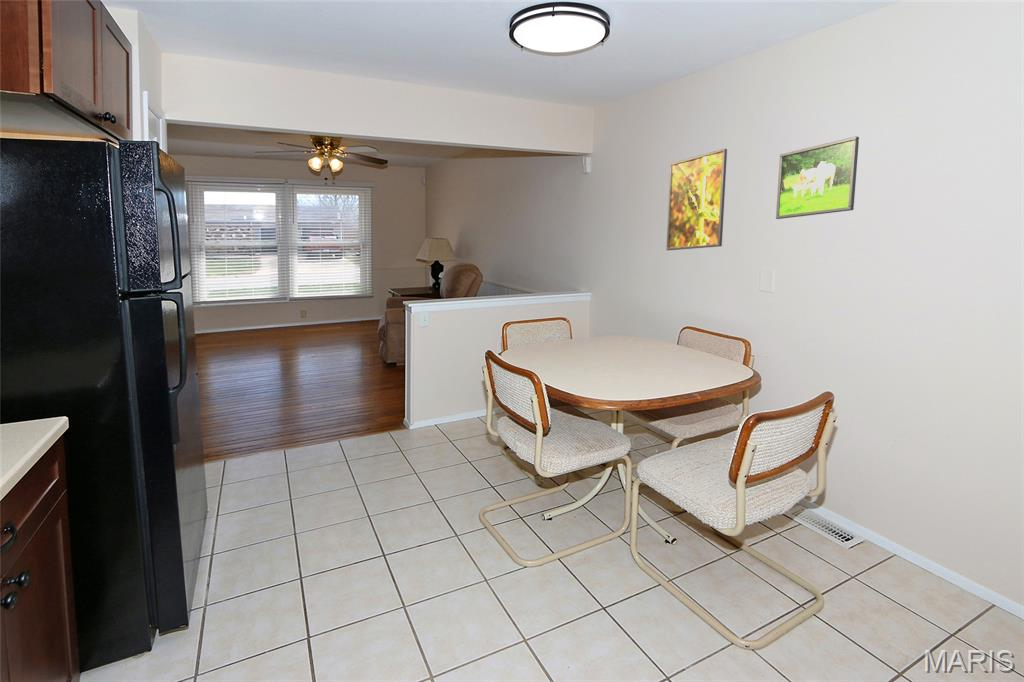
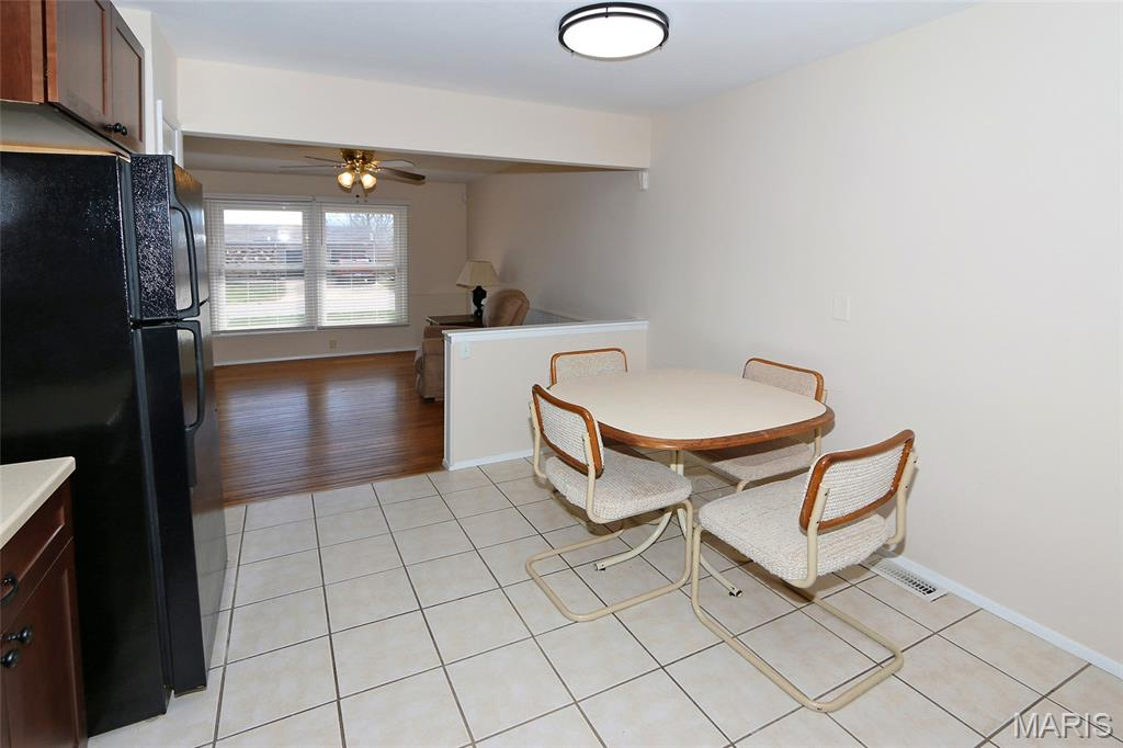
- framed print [775,135,860,220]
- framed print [665,148,728,251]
